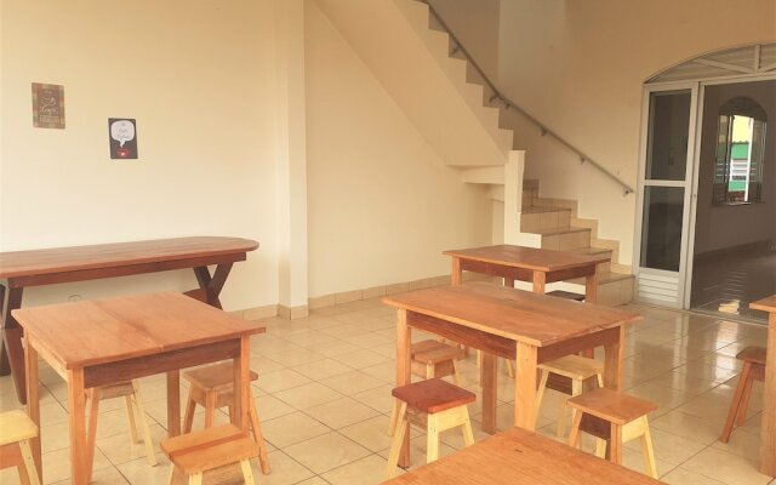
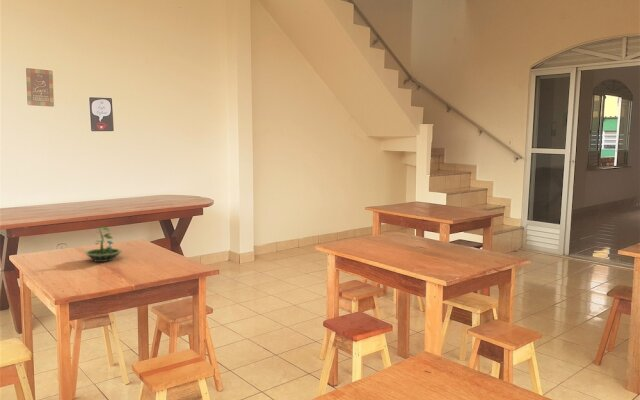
+ terrarium [83,225,123,263]
